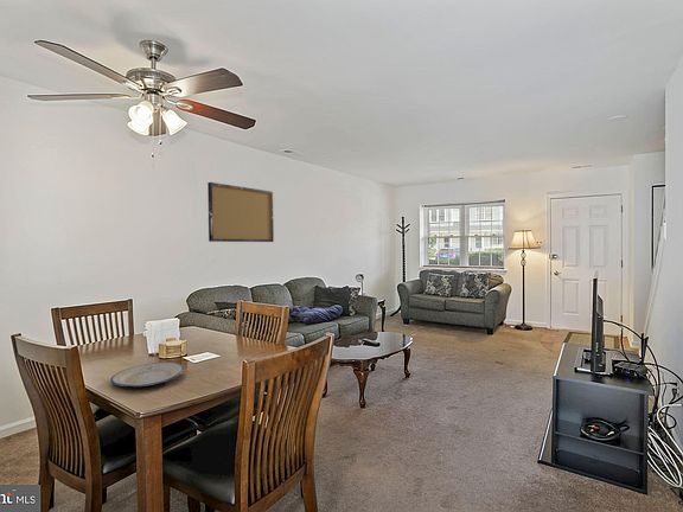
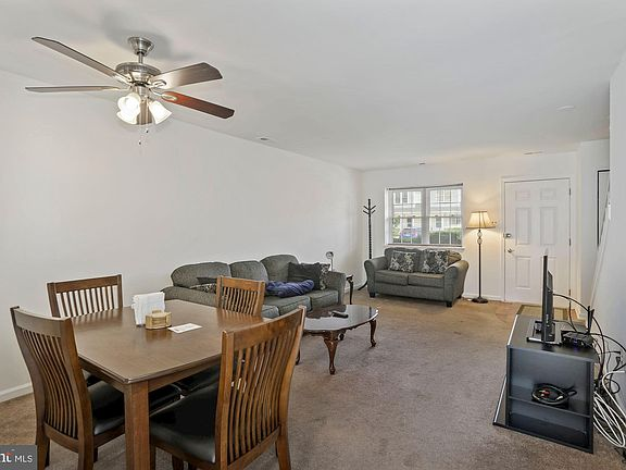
- wall art [206,181,275,243]
- plate [109,360,185,388]
